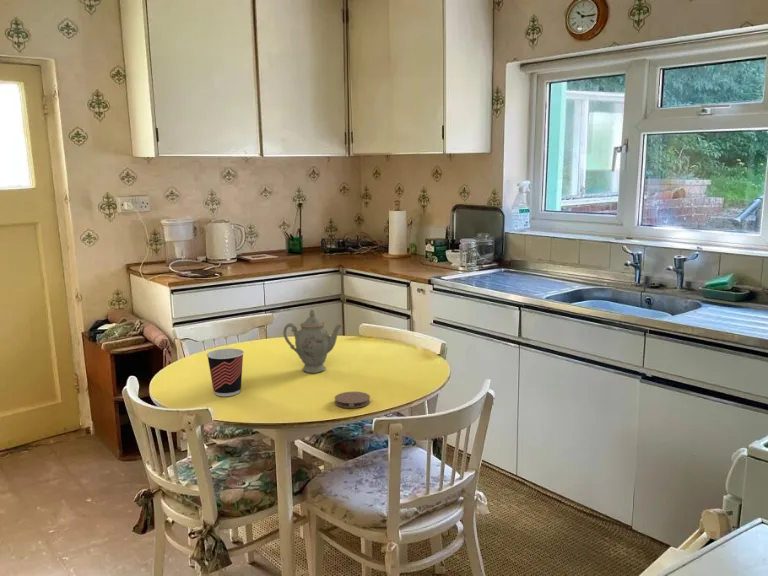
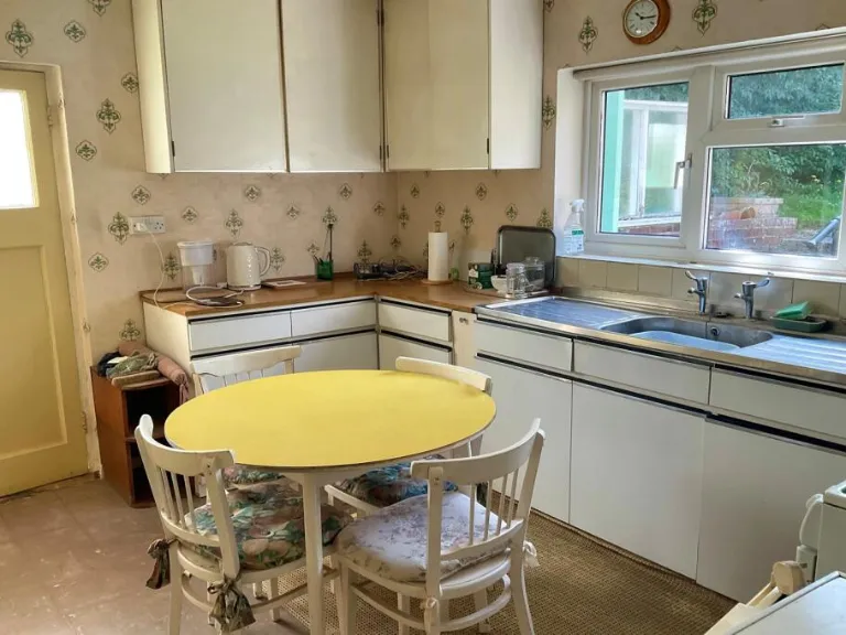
- chinaware [282,308,344,374]
- cup [206,348,245,397]
- coaster [334,391,371,409]
